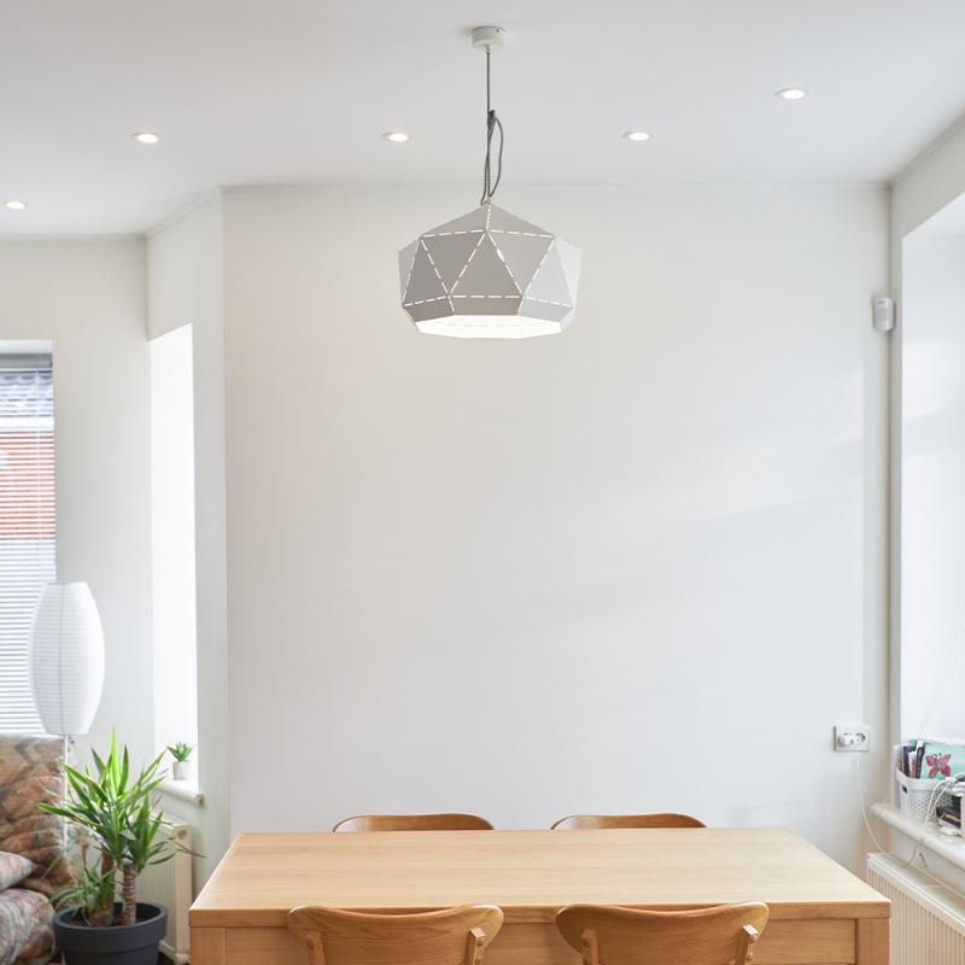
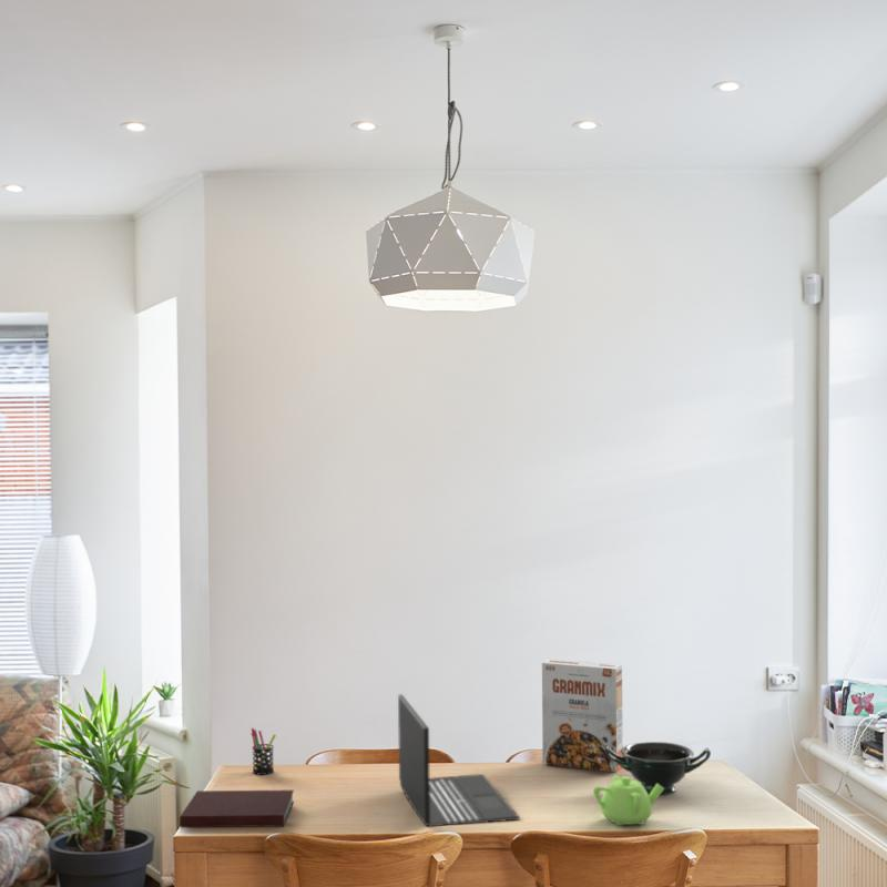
+ pen holder [251,727,277,776]
+ teapot [592,774,664,827]
+ bowl [604,741,712,796]
+ notebook [179,789,295,828]
+ laptop [397,693,520,828]
+ cereal box [541,657,624,773]
